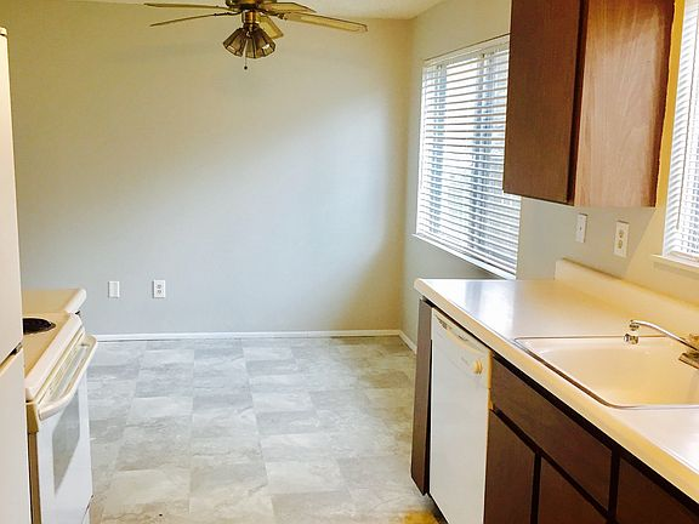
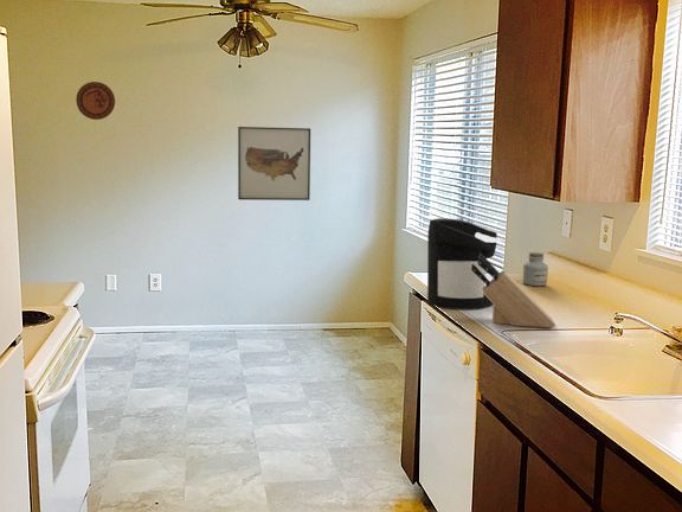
+ coffee maker [426,217,502,311]
+ decorative plate [75,81,116,121]
+ jar [522,251,549,287]
+ knife block [471,254,556,328]
+ wall art [237,126,311,201]
